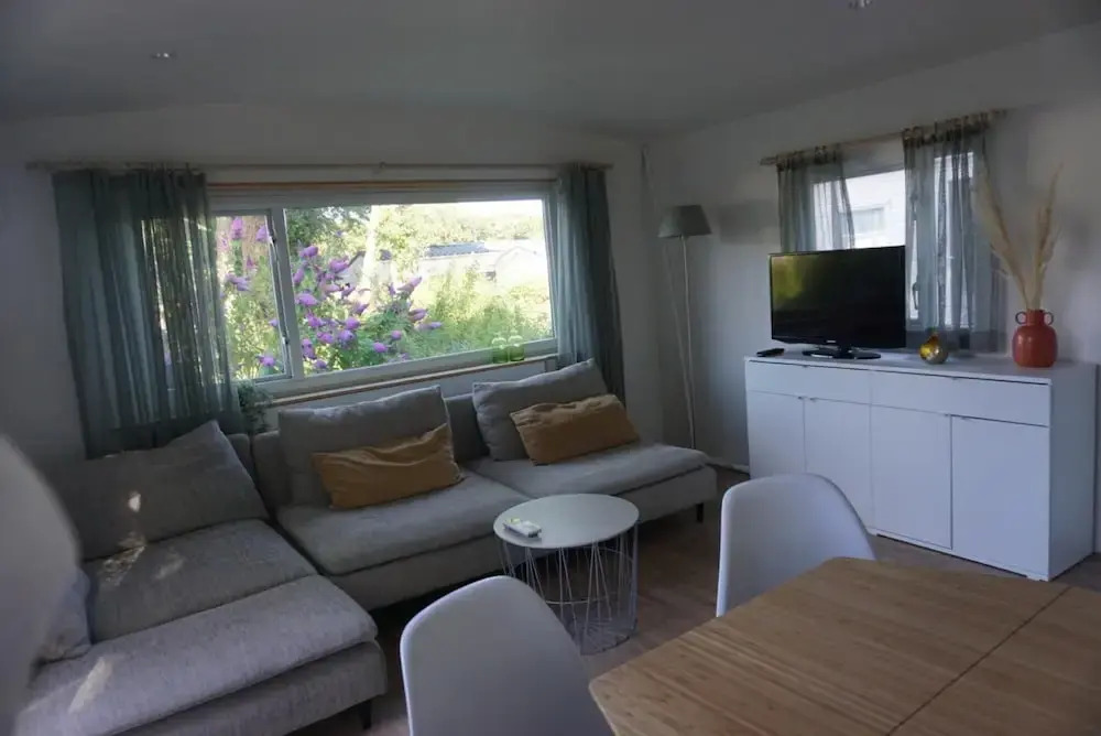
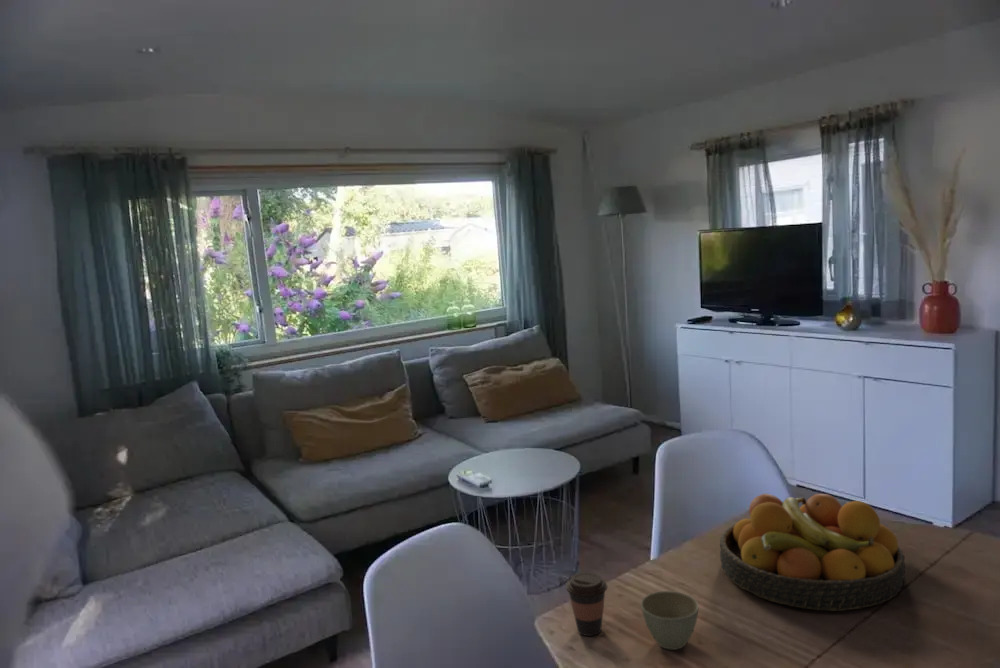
+ flower pot [640,590,700,651]
+ fruit bowl [719,493,906,612]
+ coffee cup [565,571,609,637]
